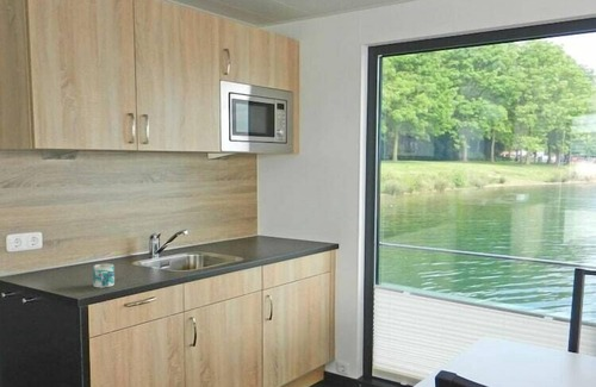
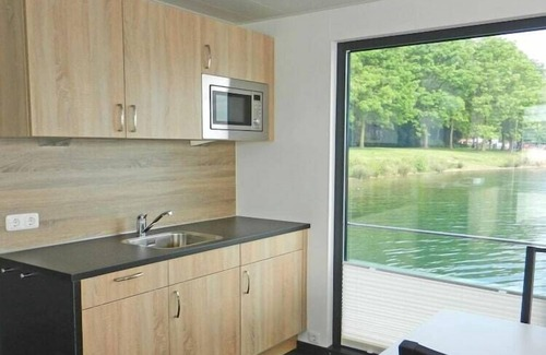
- mug [92,263,116,288]
